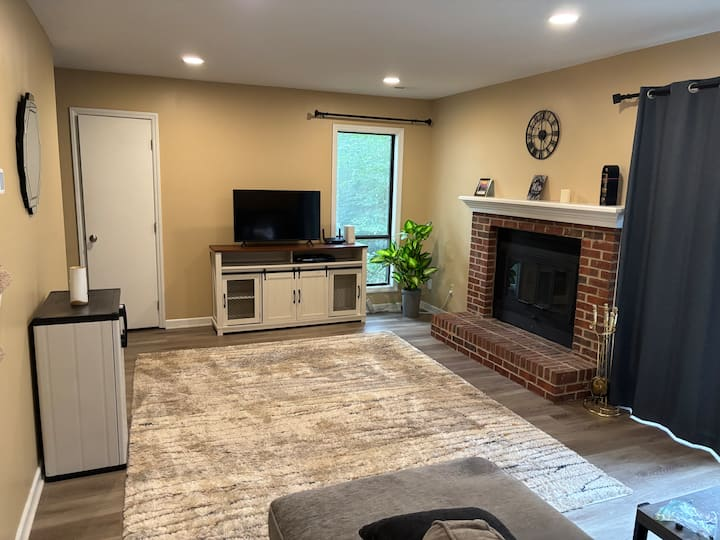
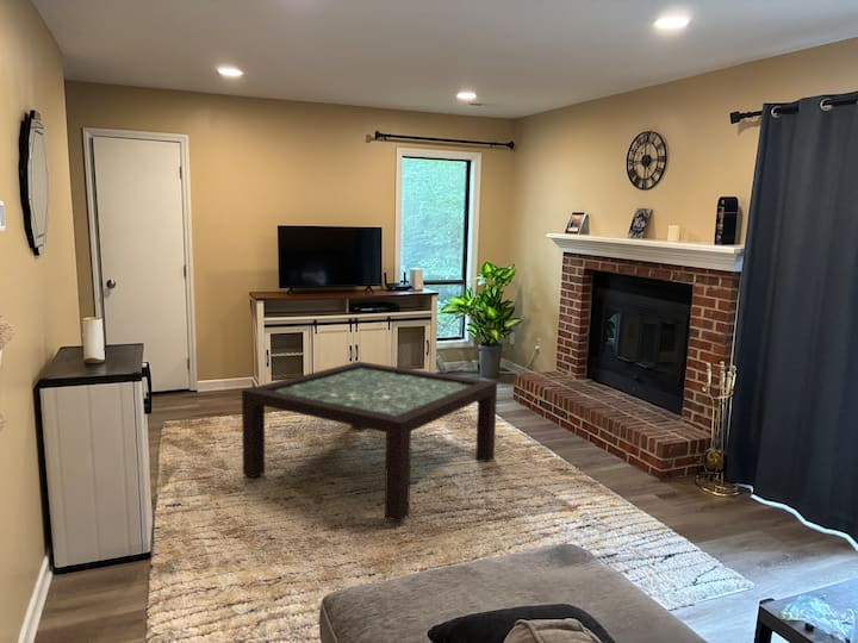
+ coffee table [241,361,498,523]
